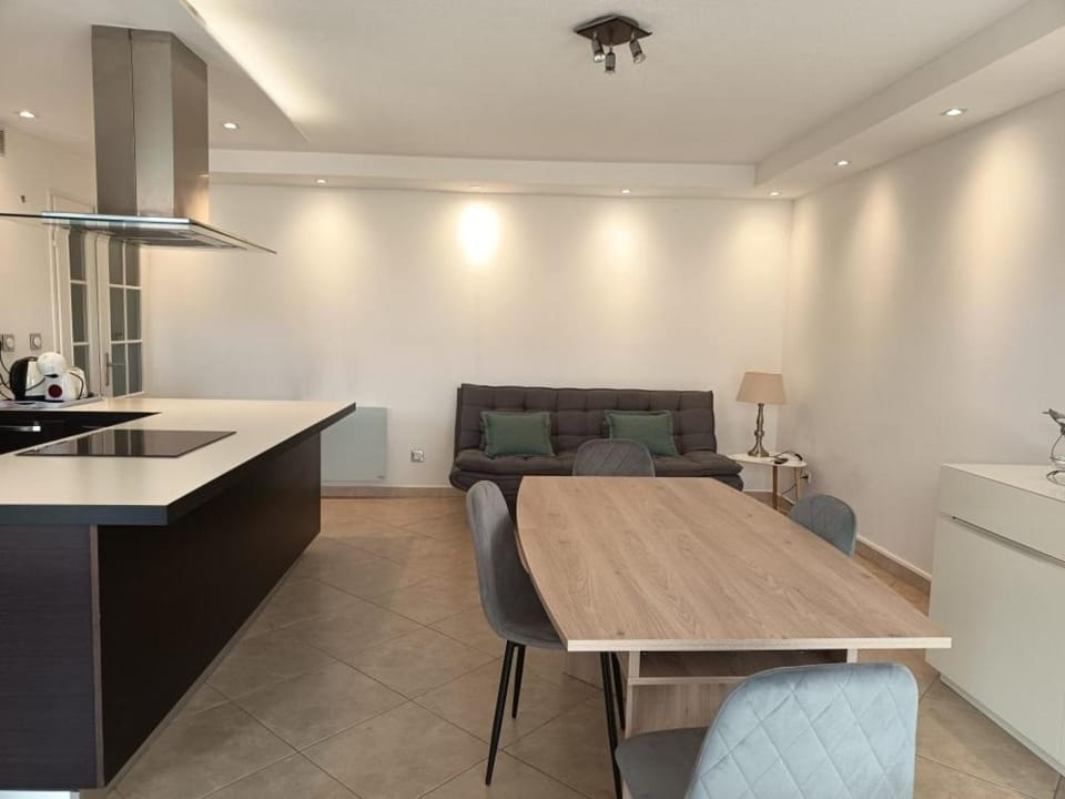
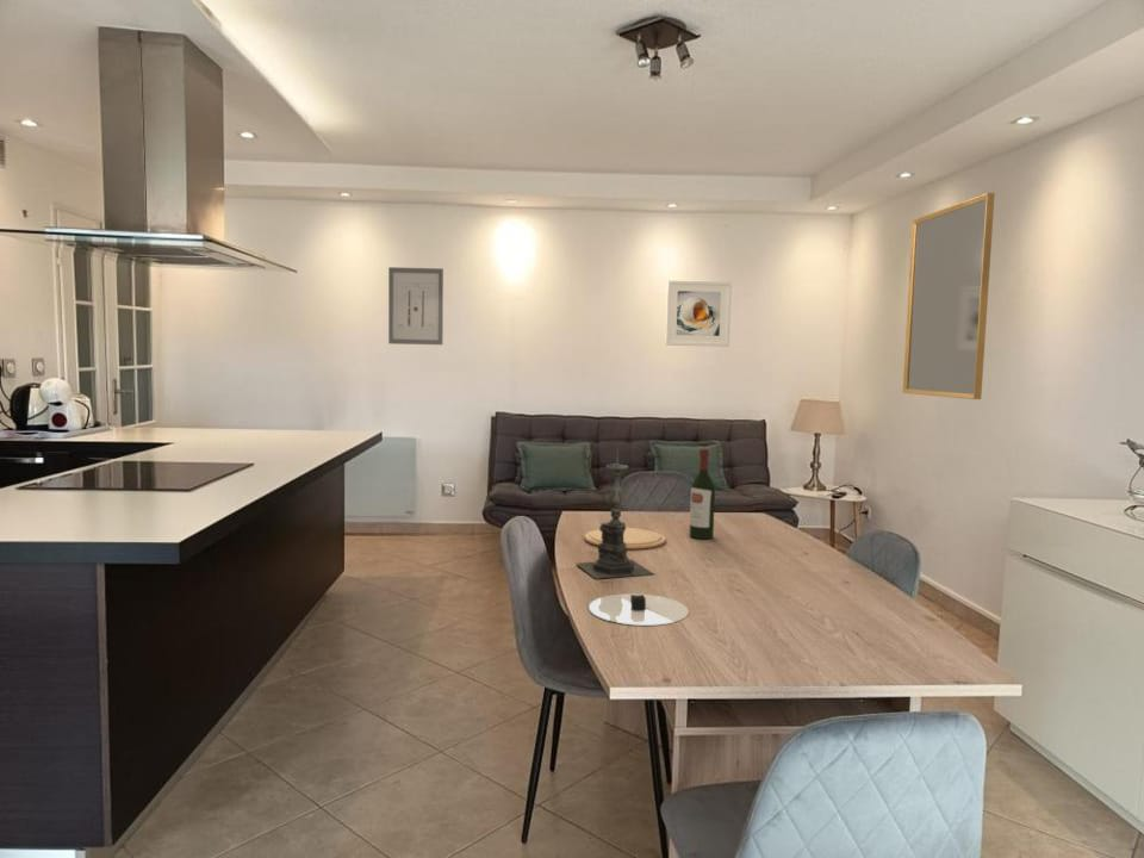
+ wall art [387,266,444,346]
+ wine bottle [689,448,716,540]
+ candle holder [576,447,655,580]
+ plate [587,592,690,627]
+ home mirror [901,192,996,400]
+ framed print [664,279,733,348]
+ plate [584,527,667,551]
